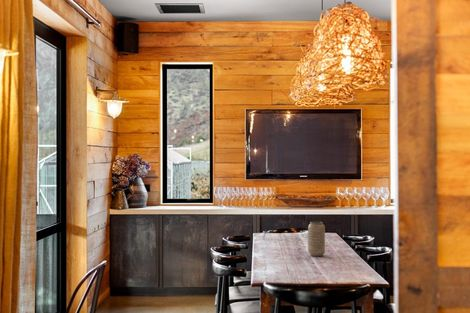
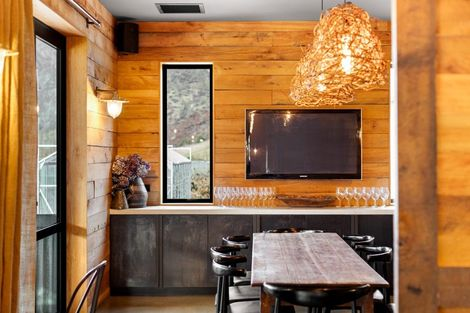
- vase [307,221,326,257]
